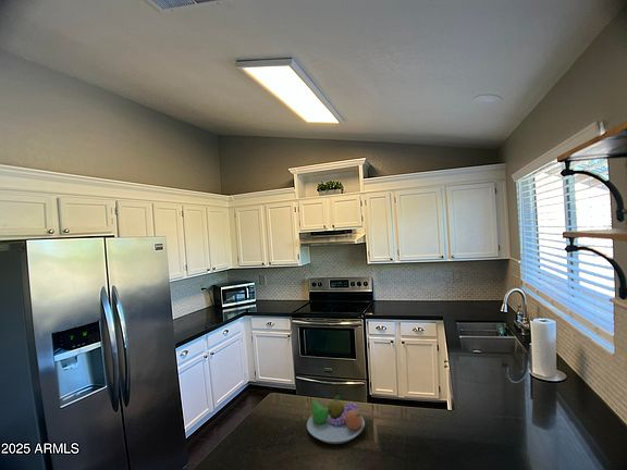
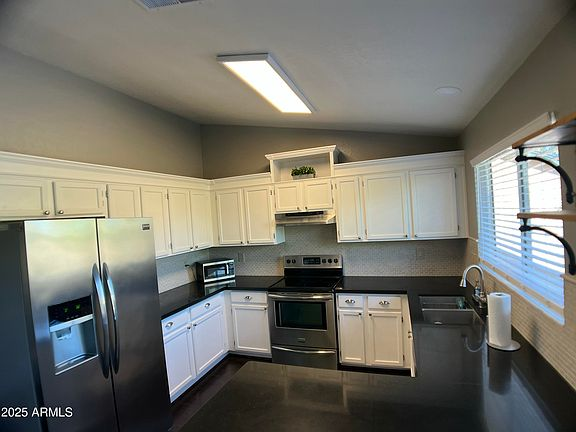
- fruit bowl [306,394,366,445]
